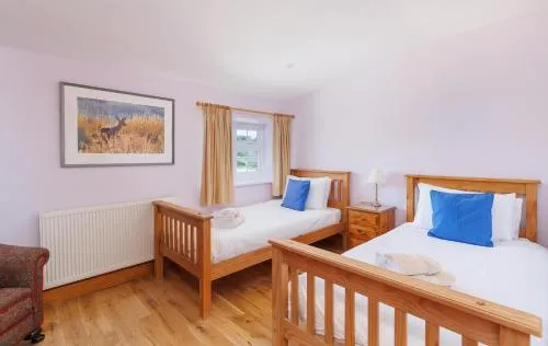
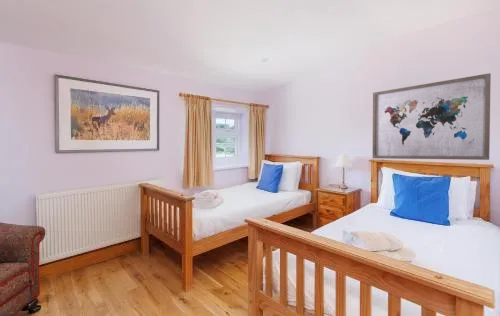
+ wall art [372,72,492,161]
